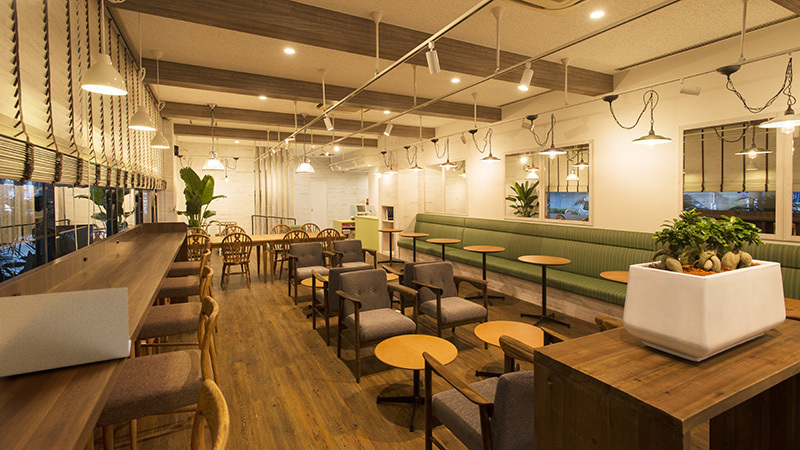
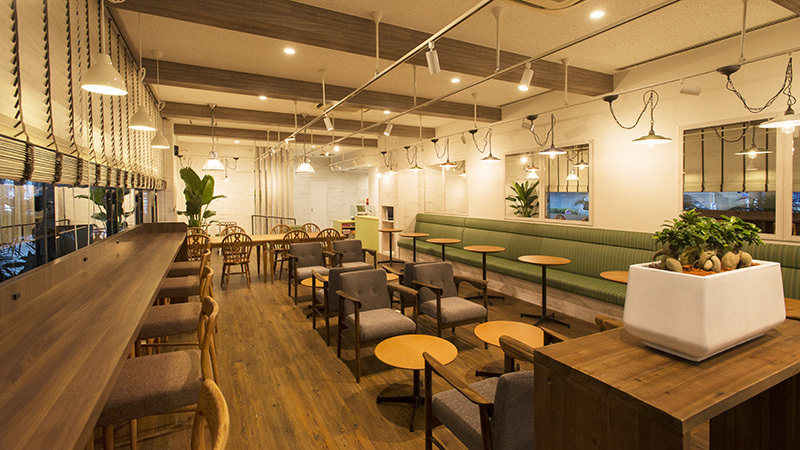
- laptop [0,286,132,378]
